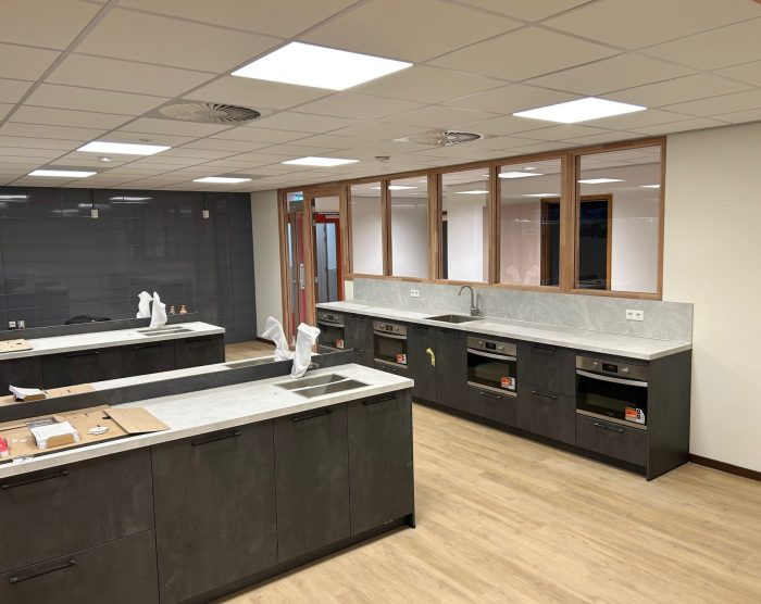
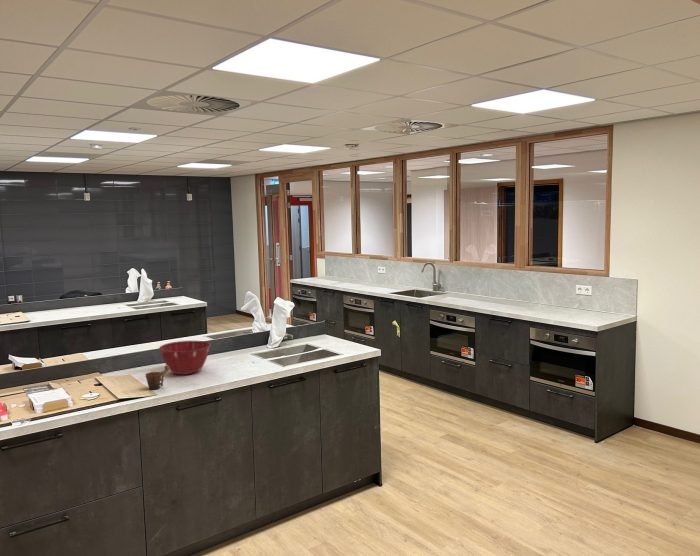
+ mug [145,365,169,391]
+ mixing bowl [158,340,211,376]
